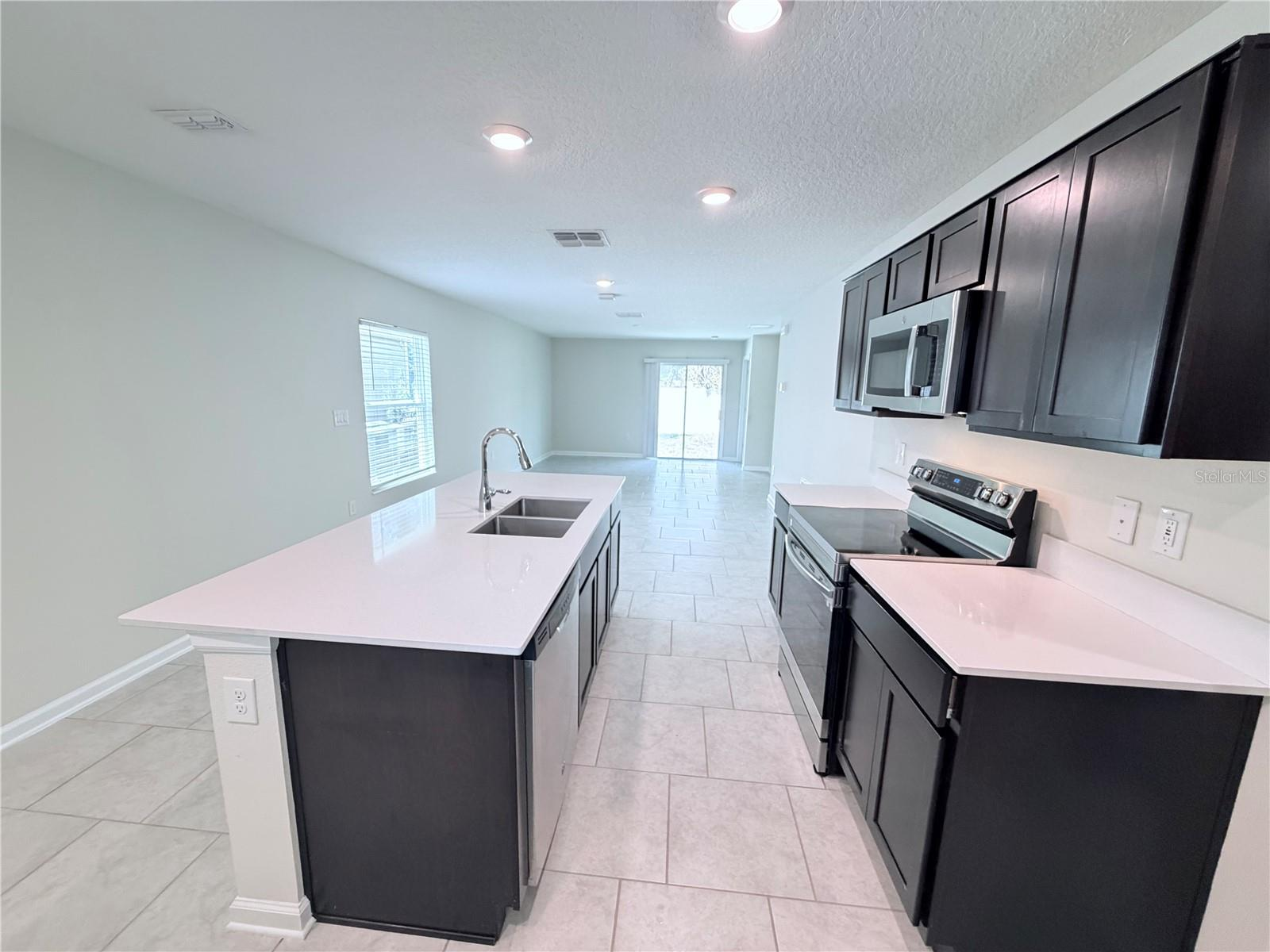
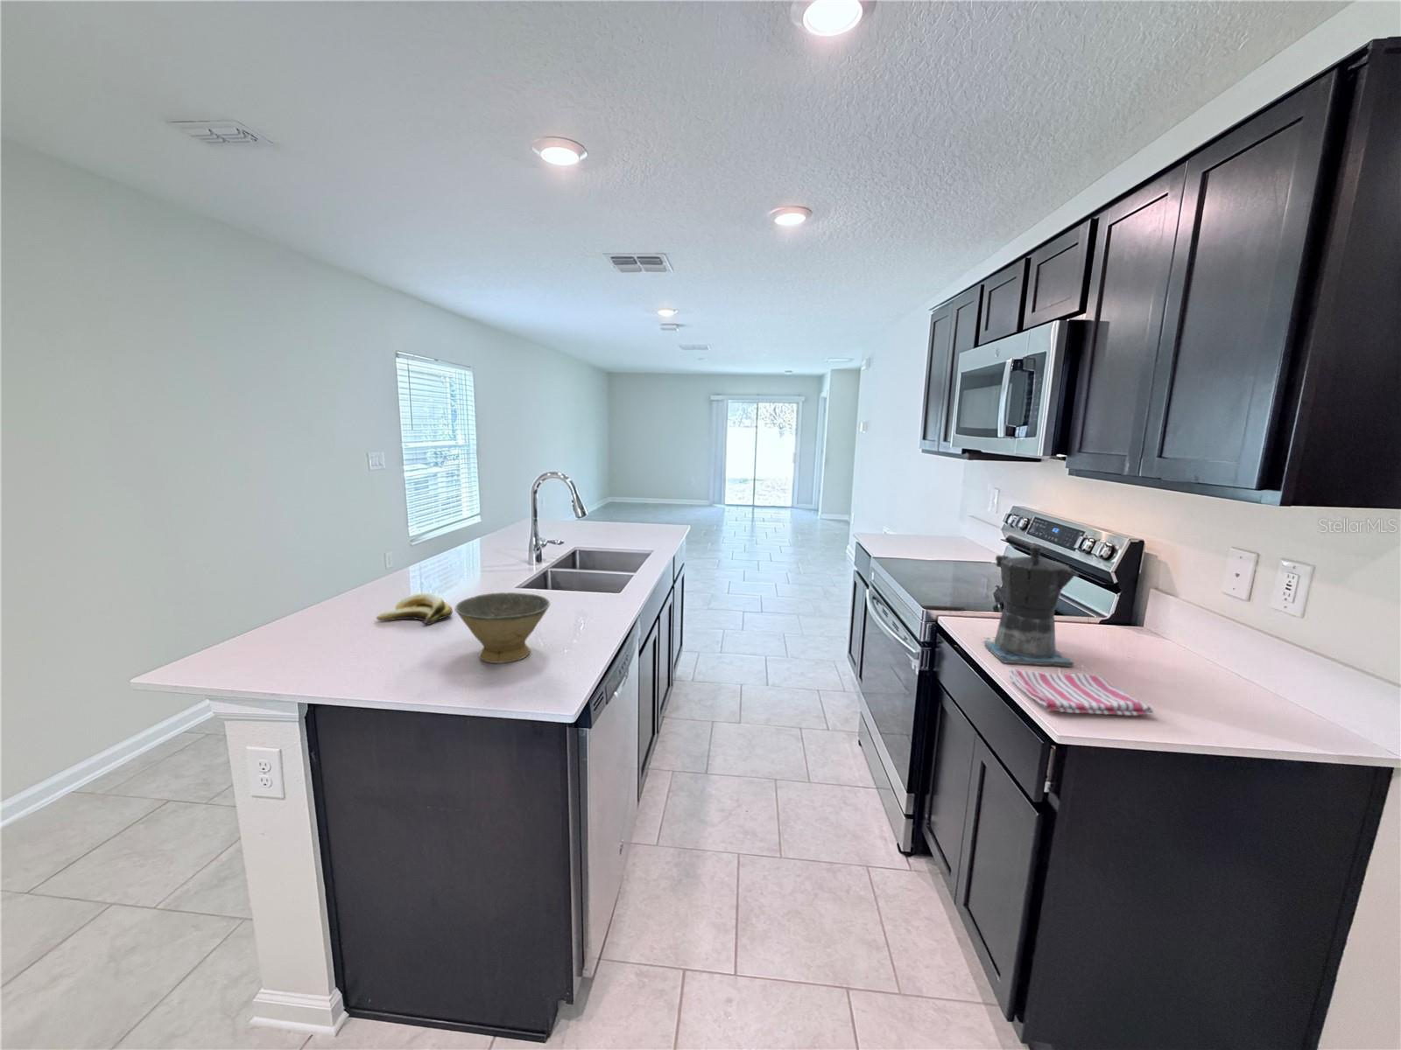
+ bowl [453,591,550,664]
+ banana [376,592,453,625]
+ coffee maker [978,545,1080,667]
+ dish towel [1008,667,1154,717]
